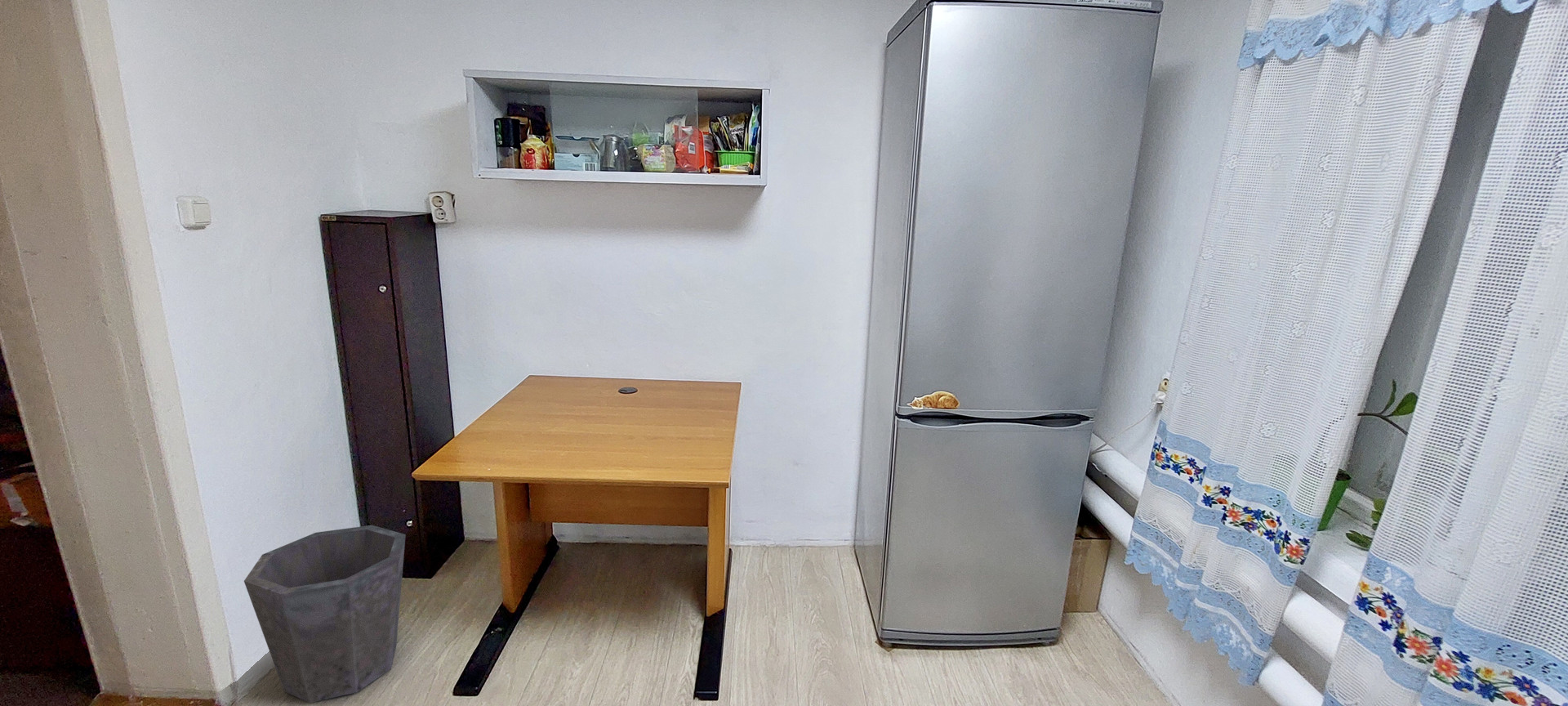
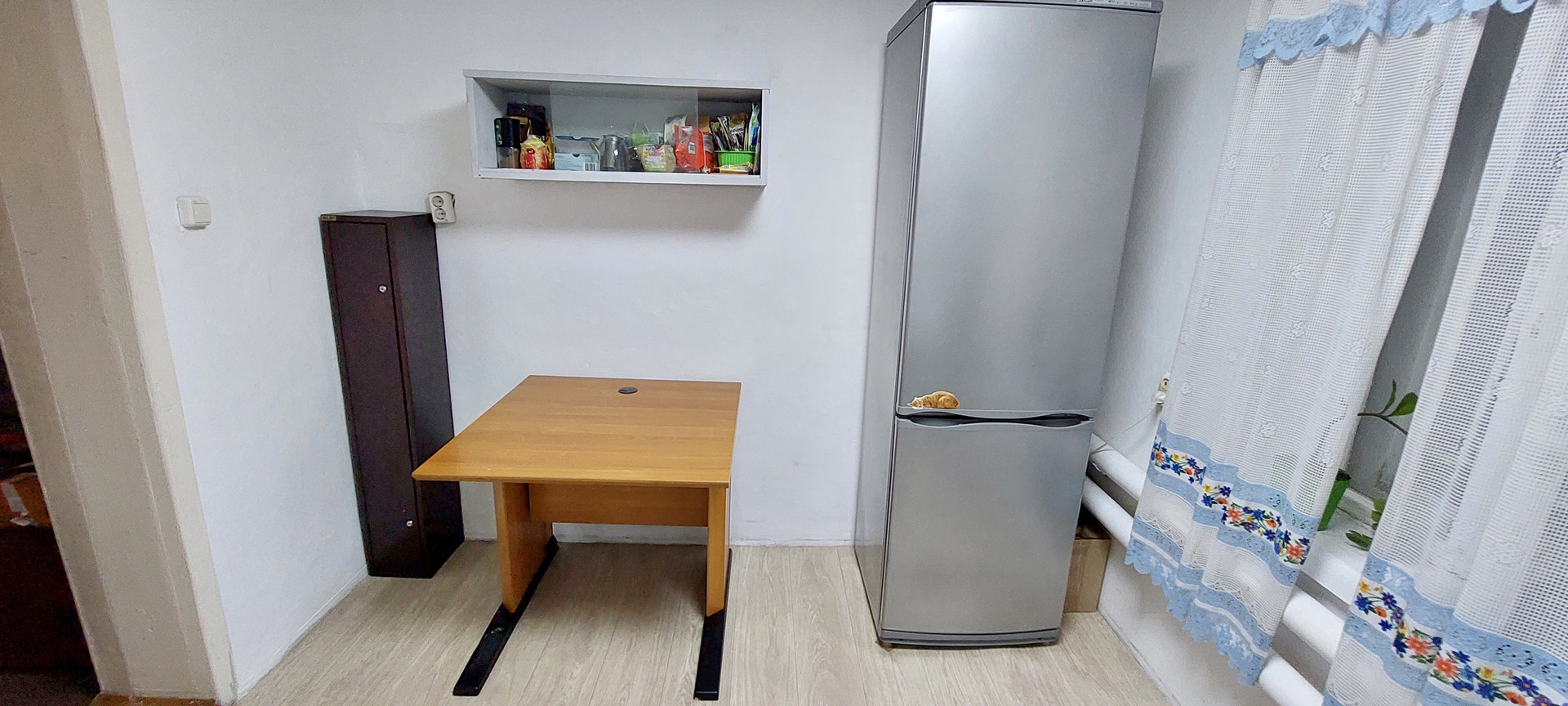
- waste bin [243,525,407,704]
